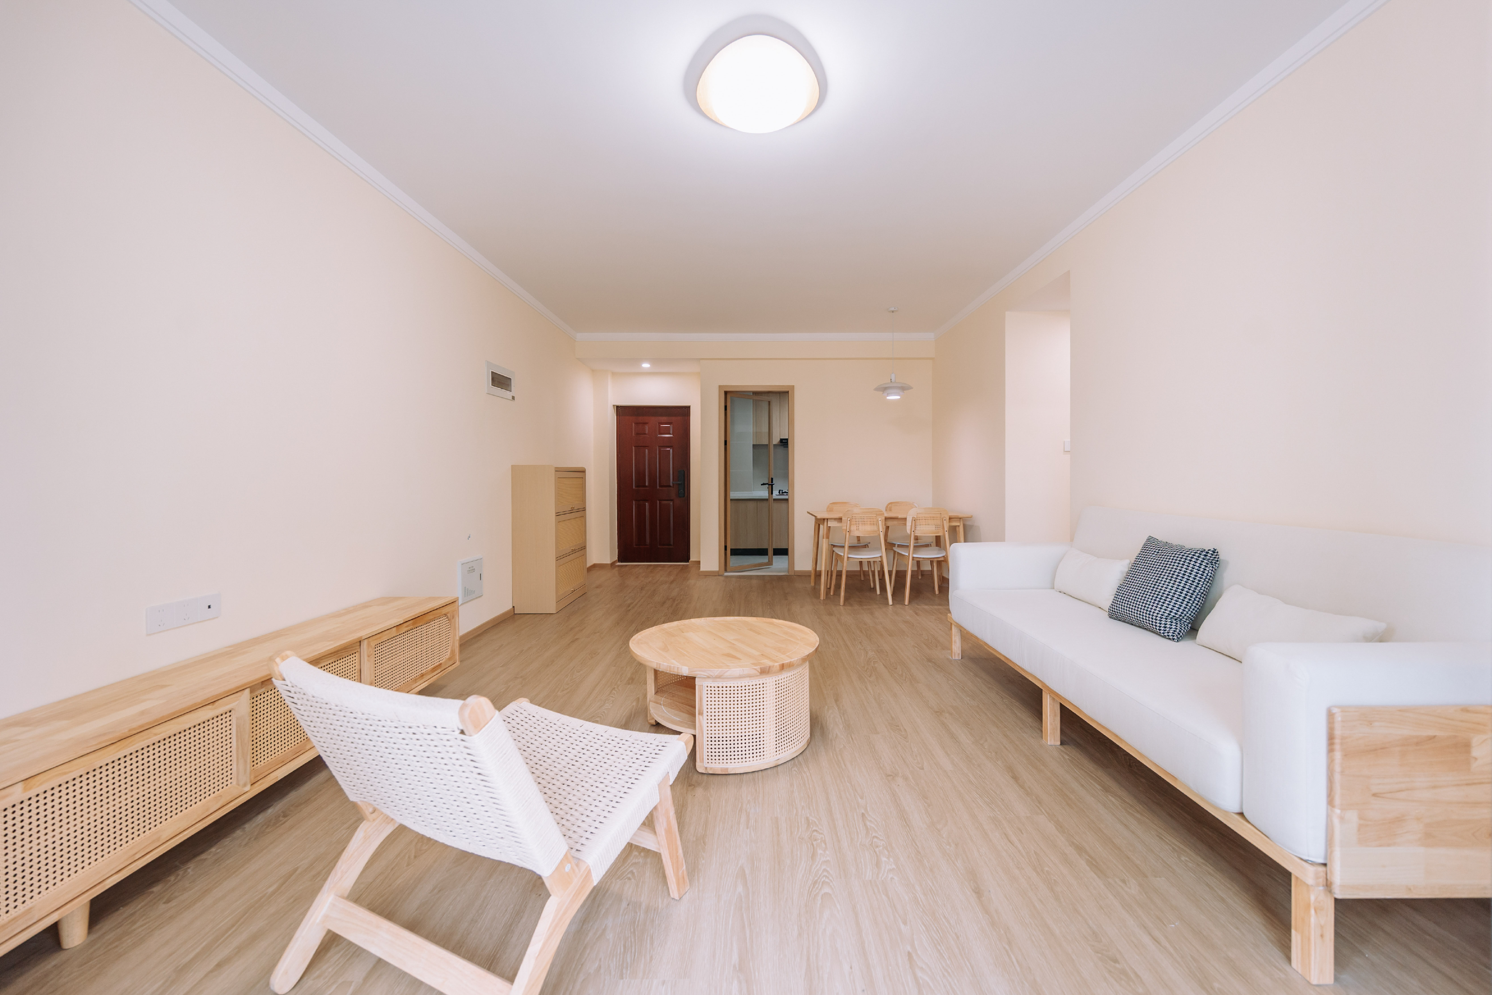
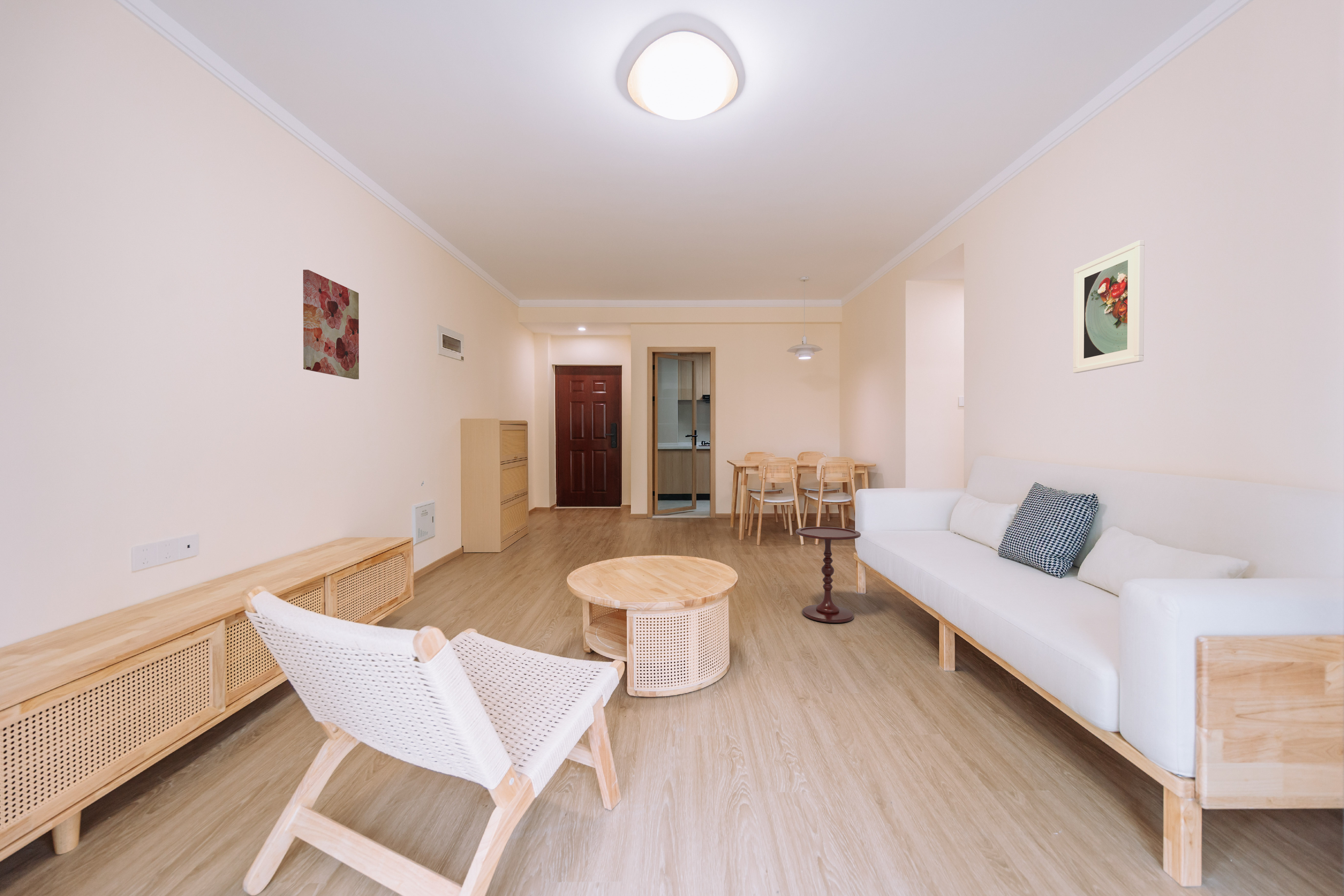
+ side table [795,526,861,623]
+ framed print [1073,240,1145,373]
+ wall art [303,269,359,380]
